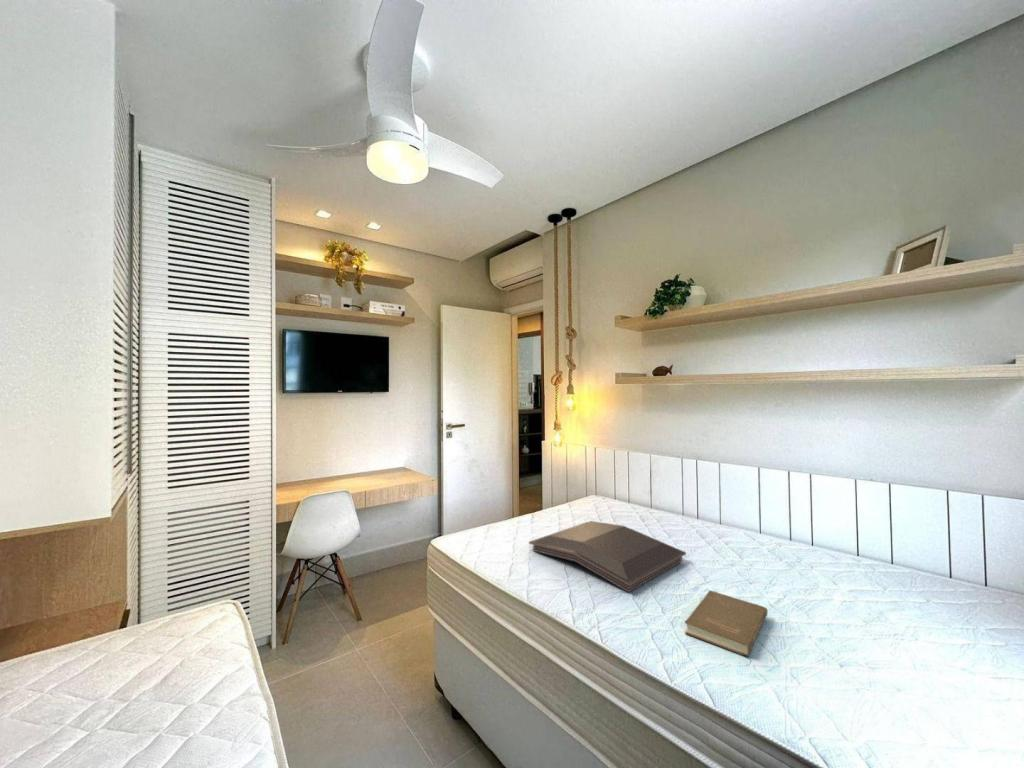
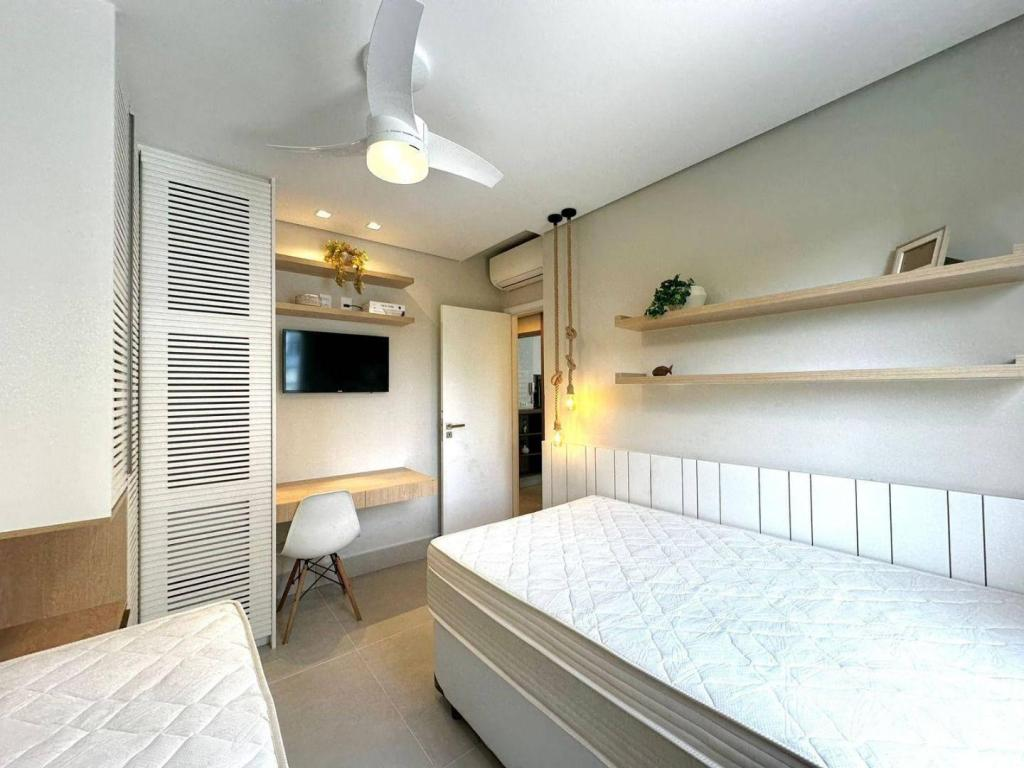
- serving tray [528,520,687,593]
- book [684,589,769,657]
